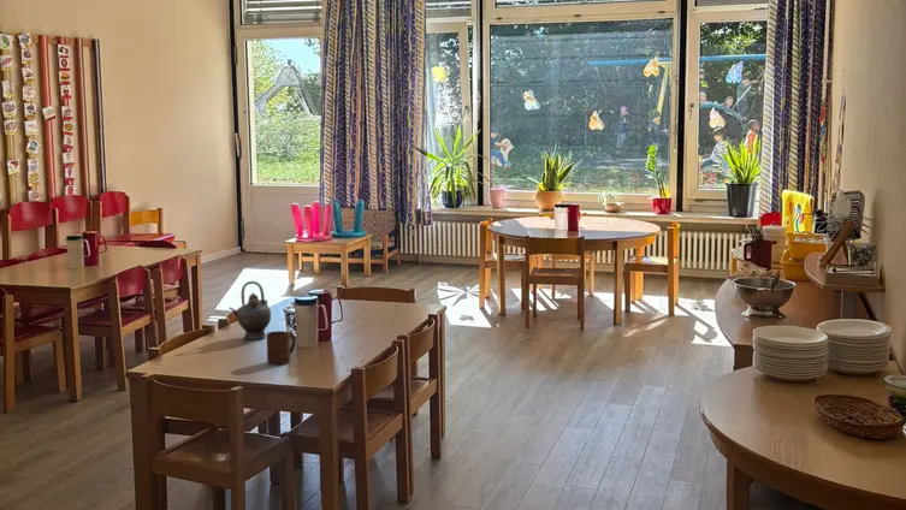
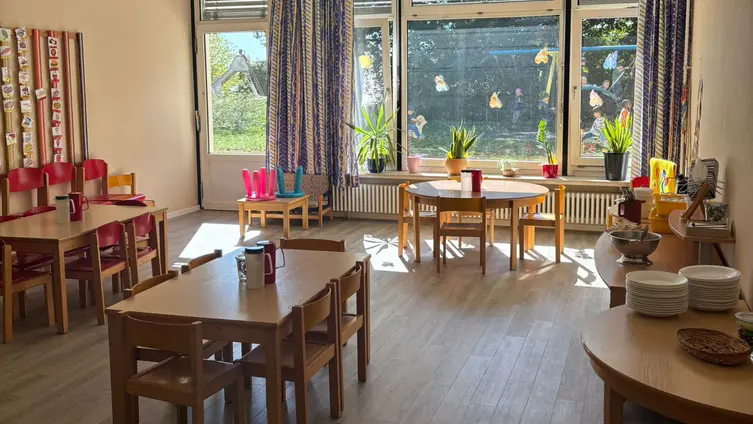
- teapot [227,280,272,340]
- cup [266,330,297,364]
